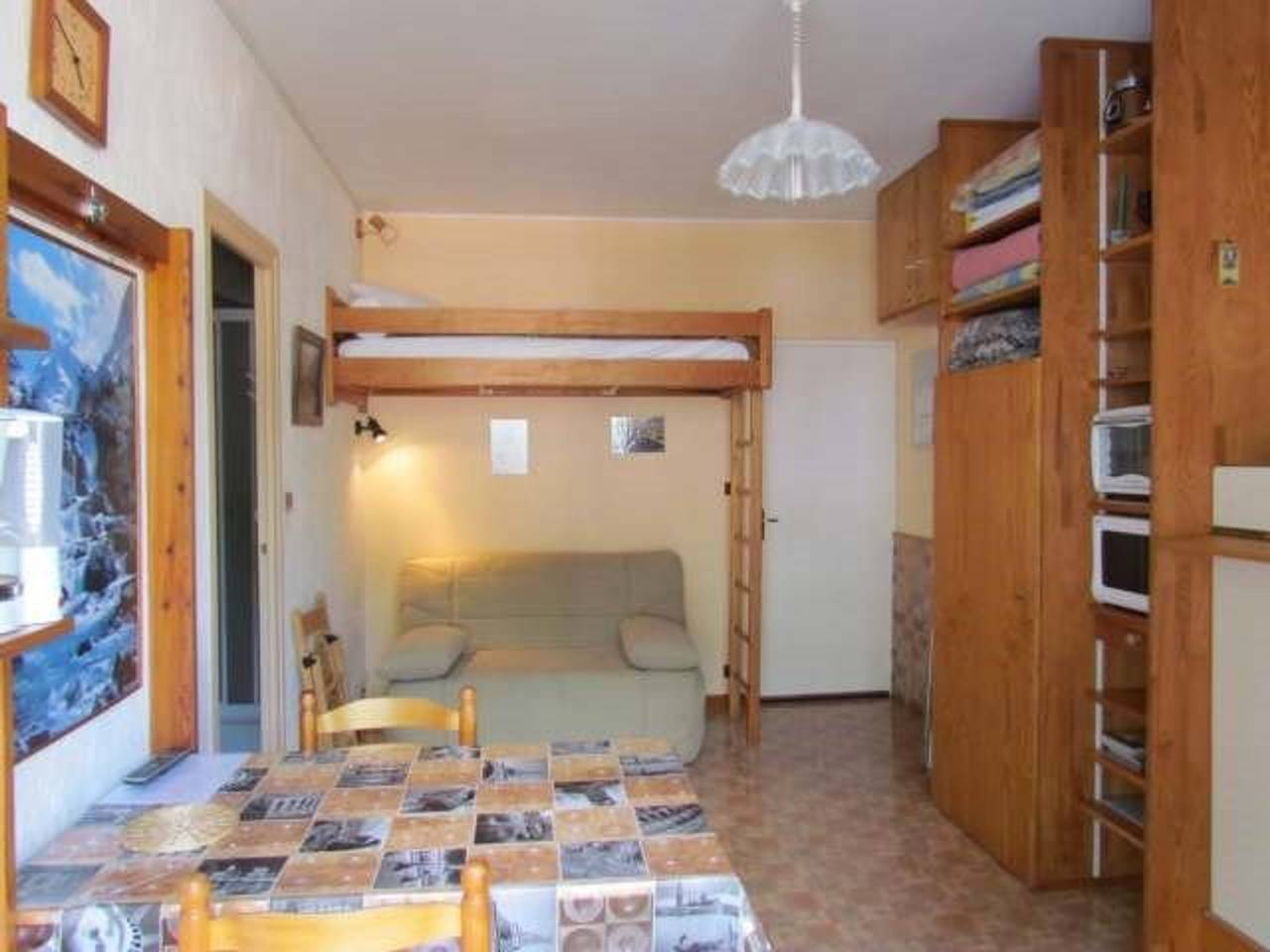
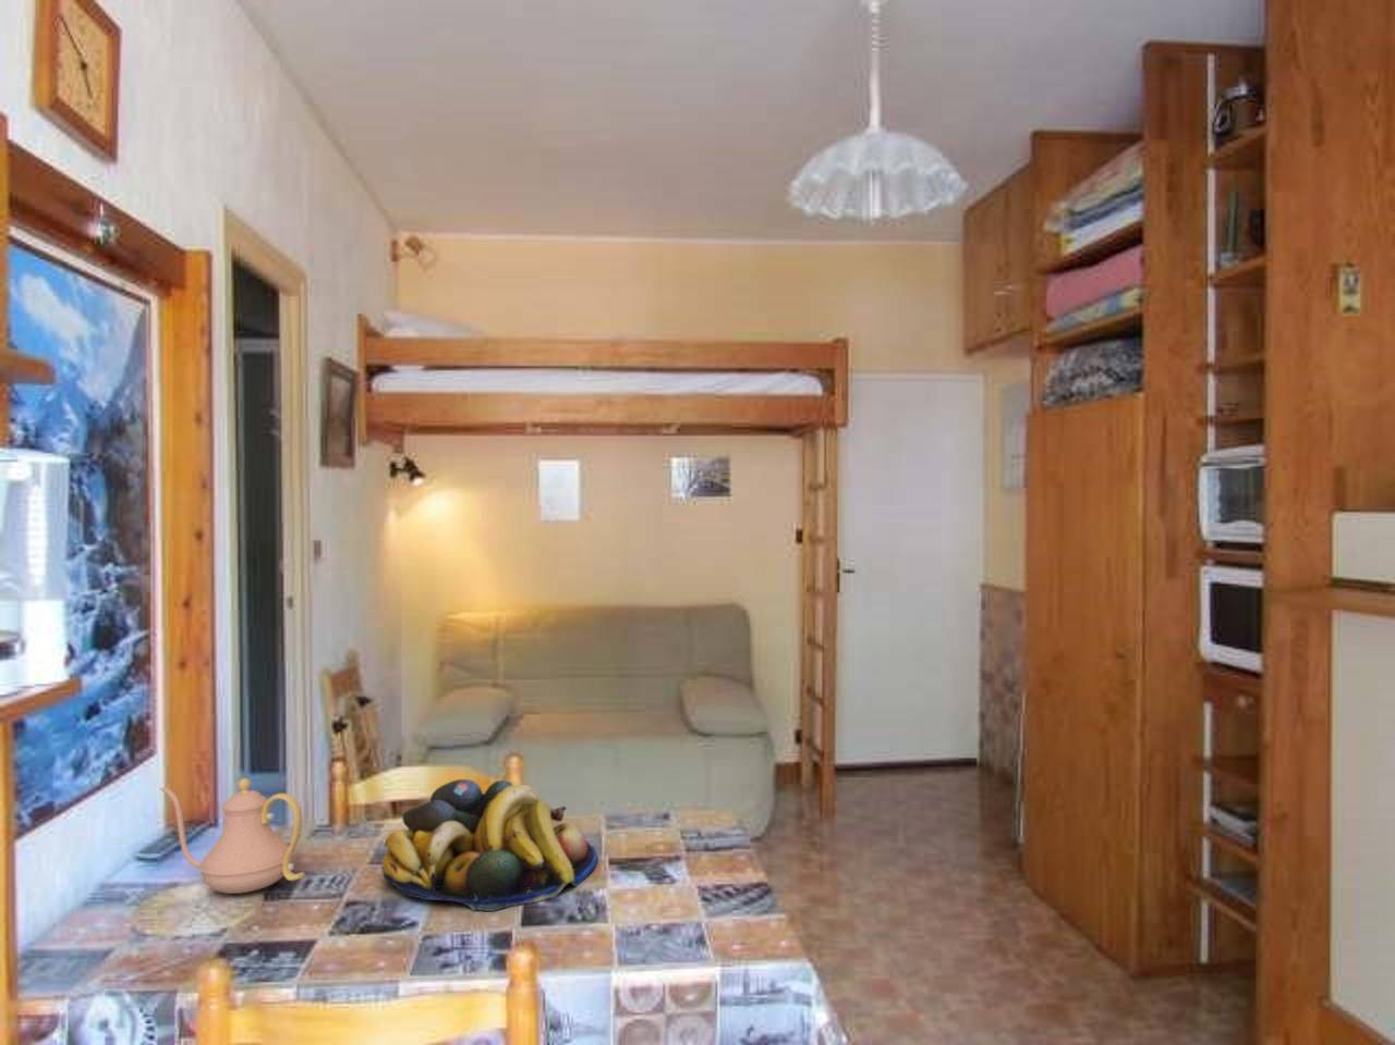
+ teapot [159,777,306,895]
+ fruit bowl [381,778,599,912]
